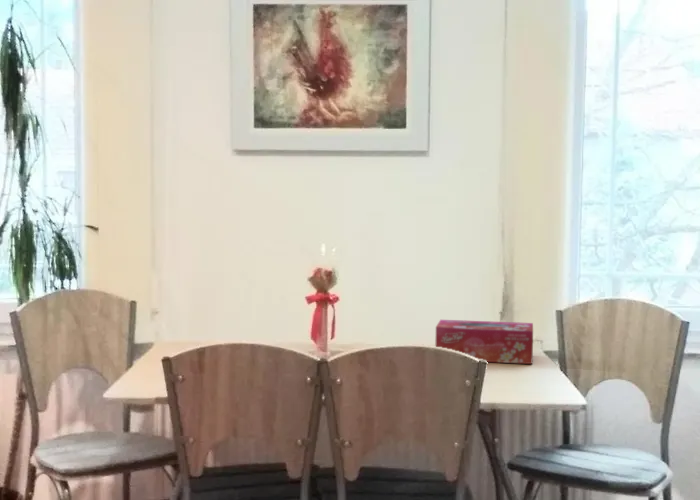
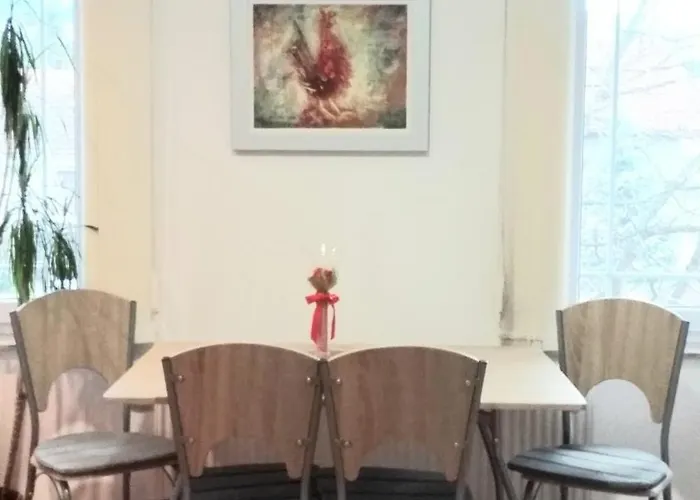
- tissue box [434,319,534,365]
